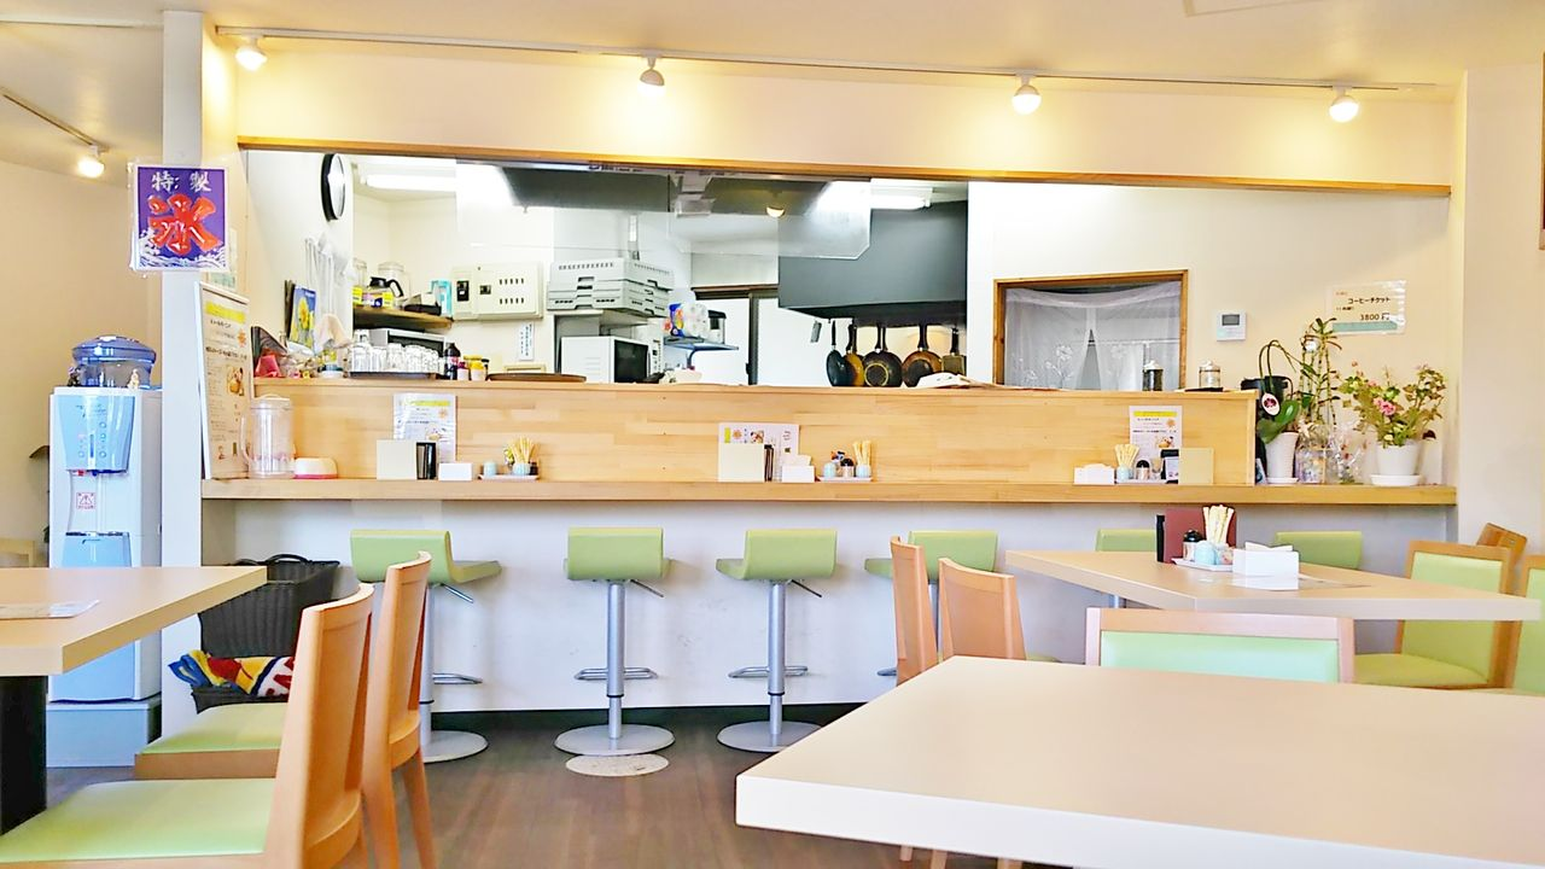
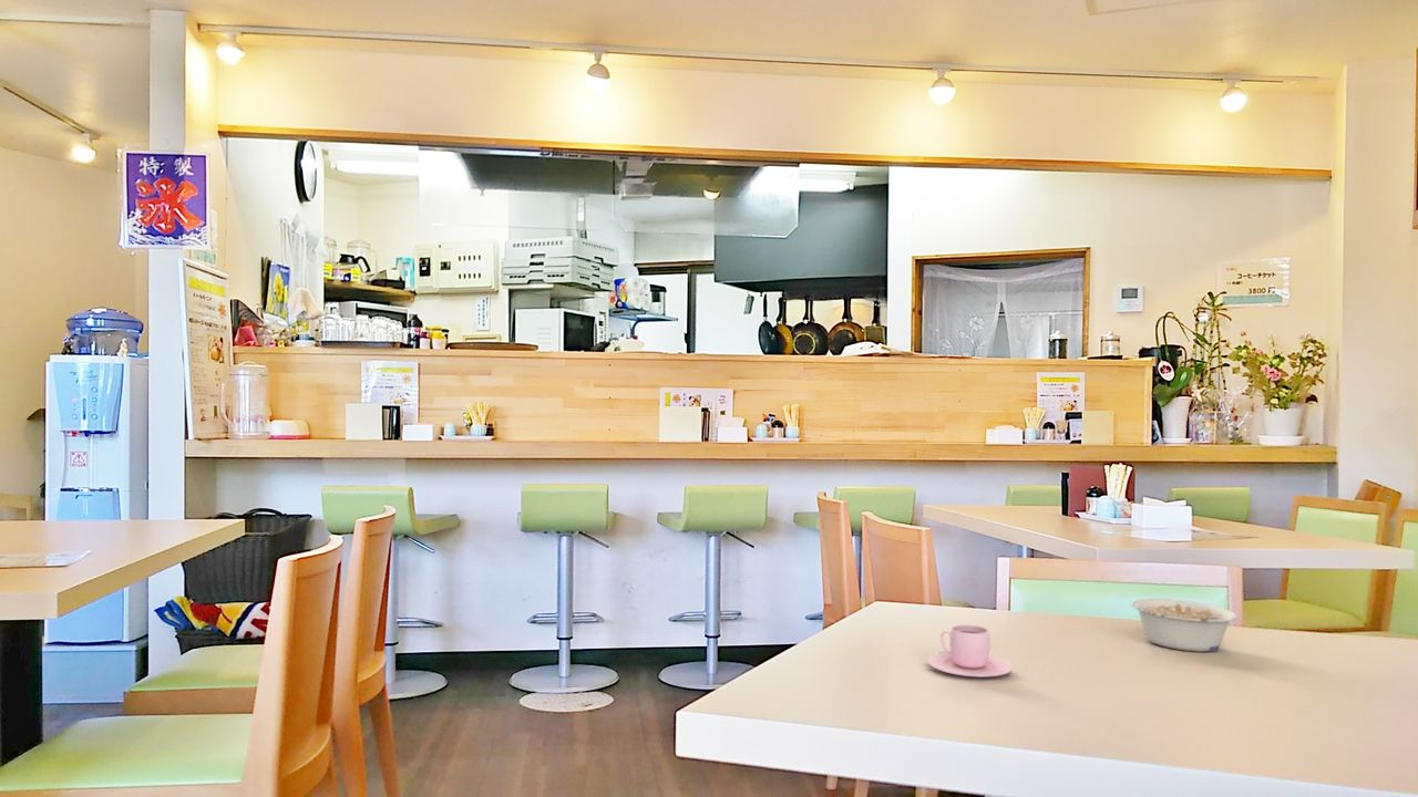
+ legume [1130,598,1239,653]
+ teacup [926,623,1014,677]
